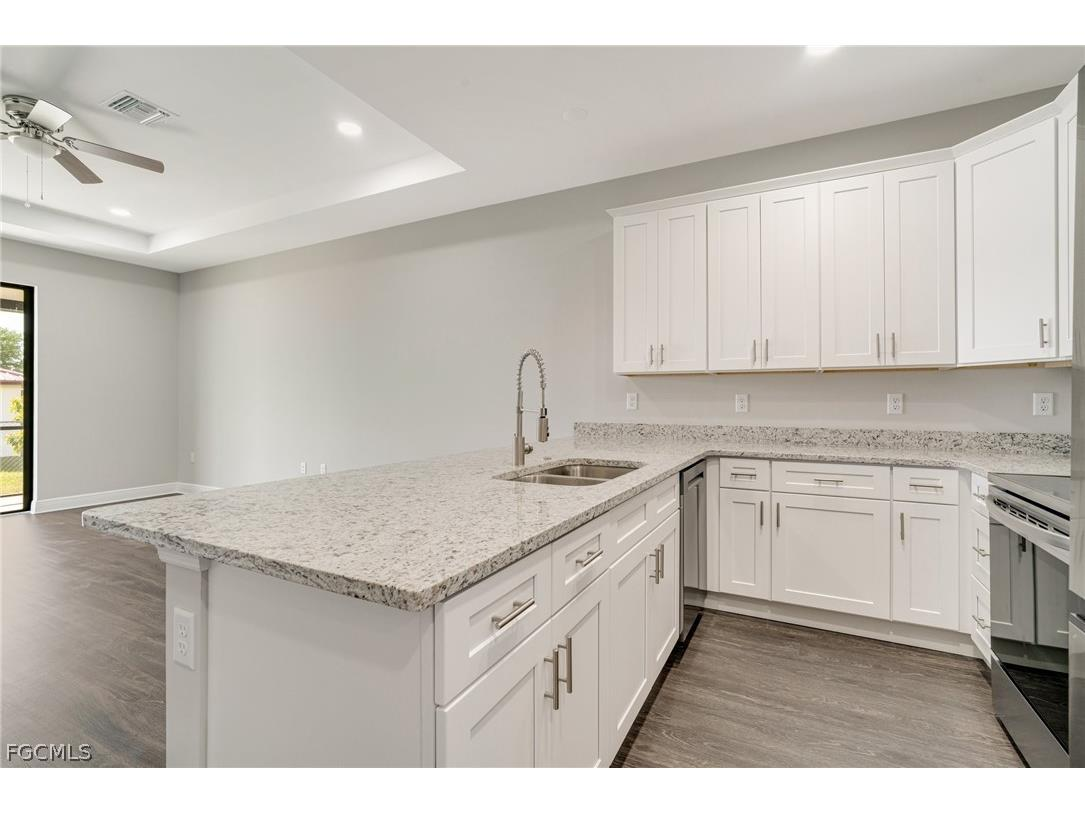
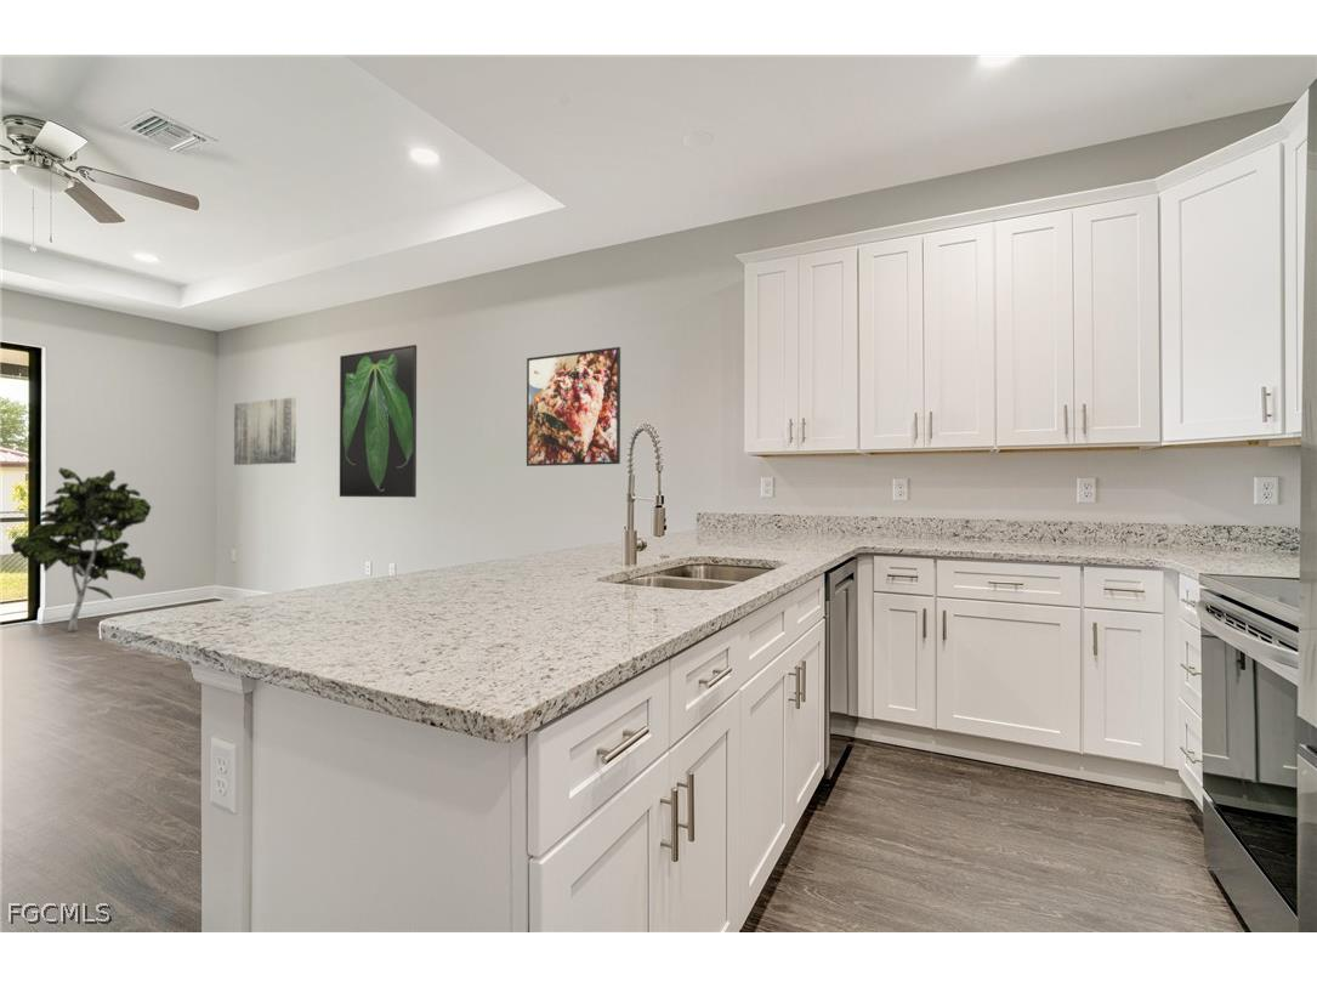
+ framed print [526,346,621,467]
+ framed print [339,344,418,499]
+ indoor plant [10,466,153,633]
+ wall art [233,396,297,466]
